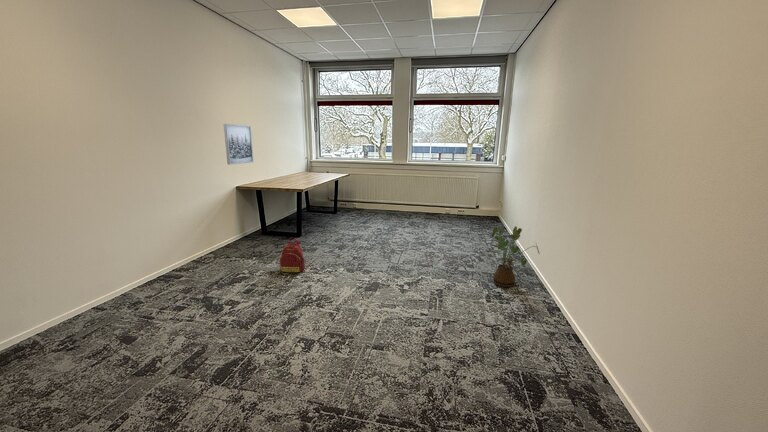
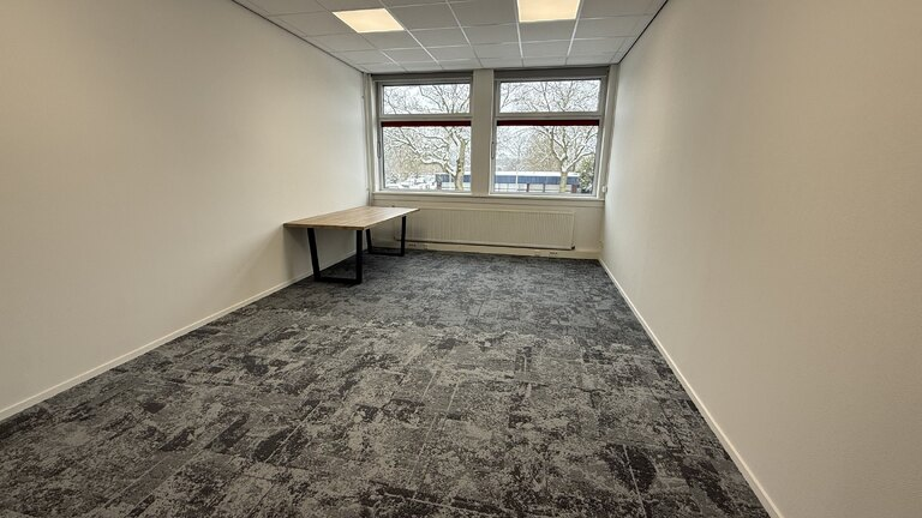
- wall art [223,123,254,166]
- house plant [490,225,540,288]
- backpack [279,237,306,274]
